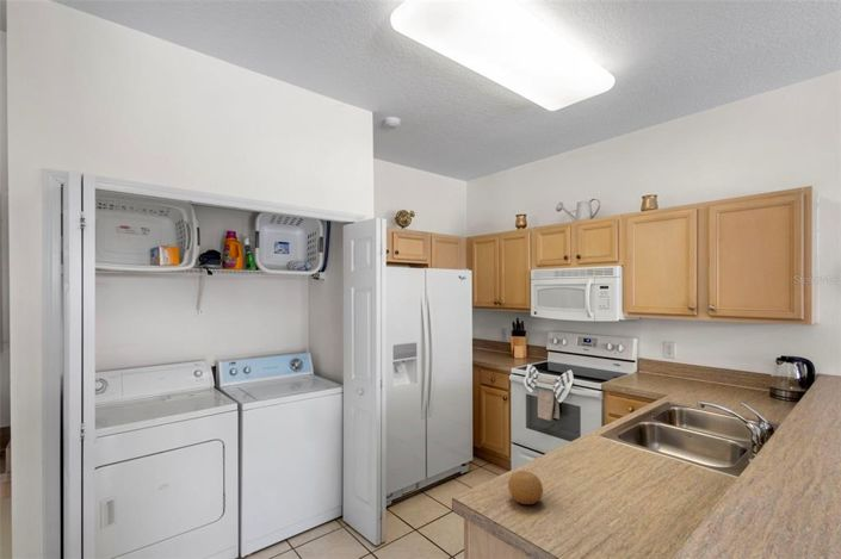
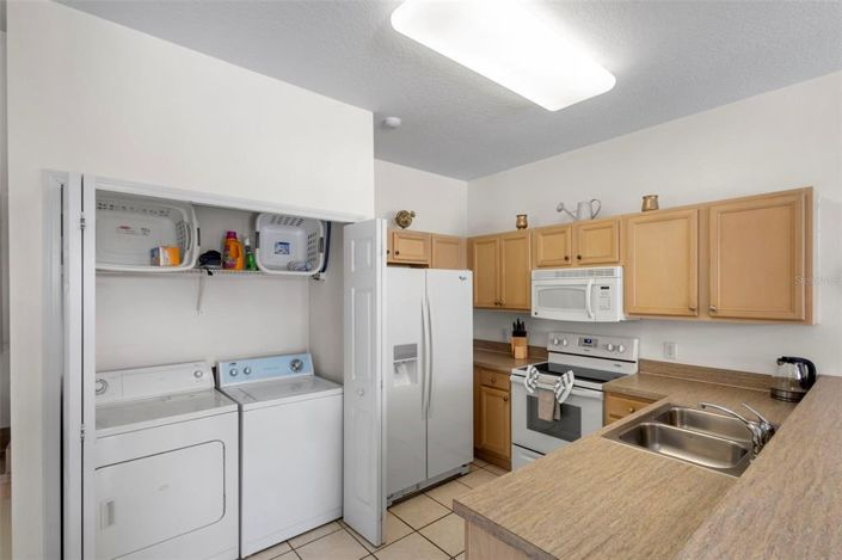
- fruit [507,470,544,505]
